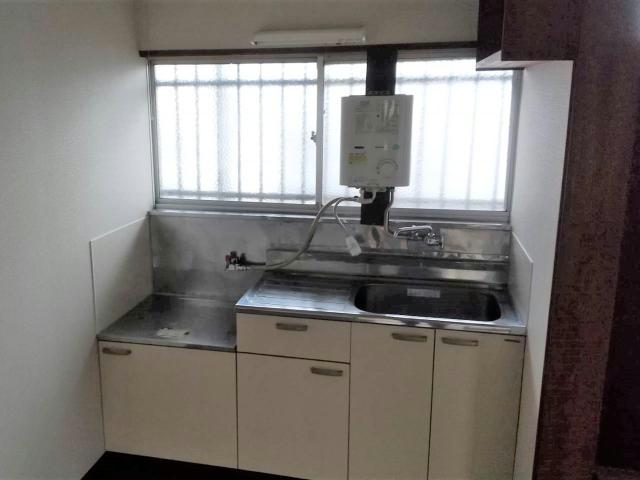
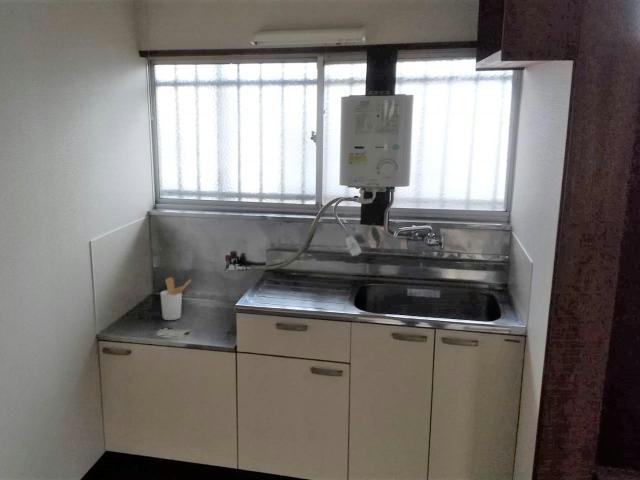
+ utensil holder [159,276,192,321]
